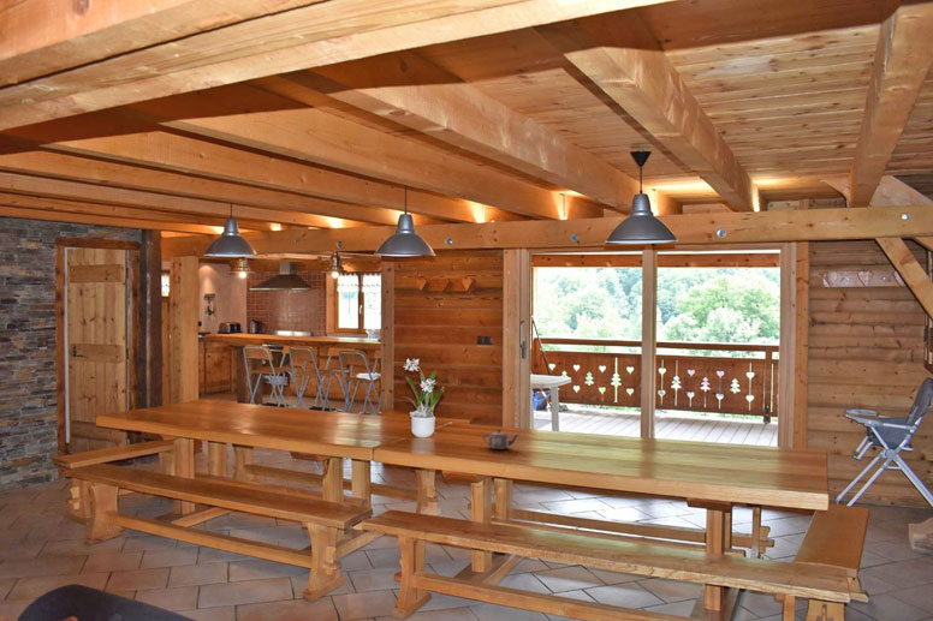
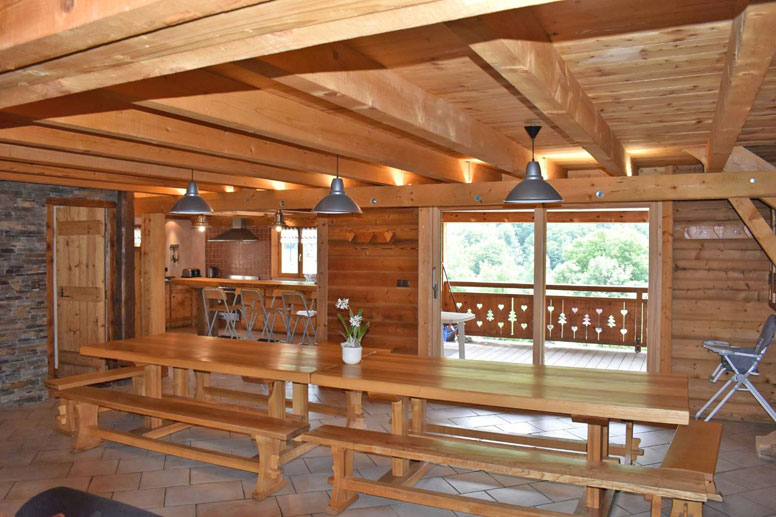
- teapot [482,429,519,450]
